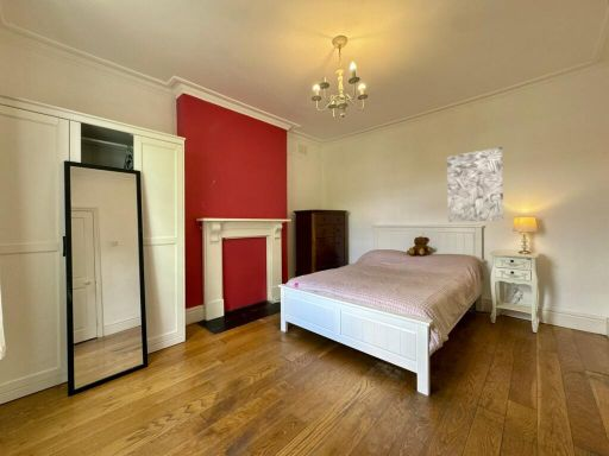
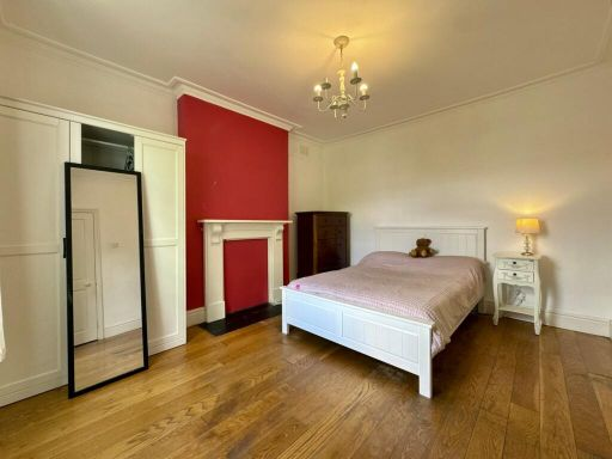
- wall art [446,146,504,223]
